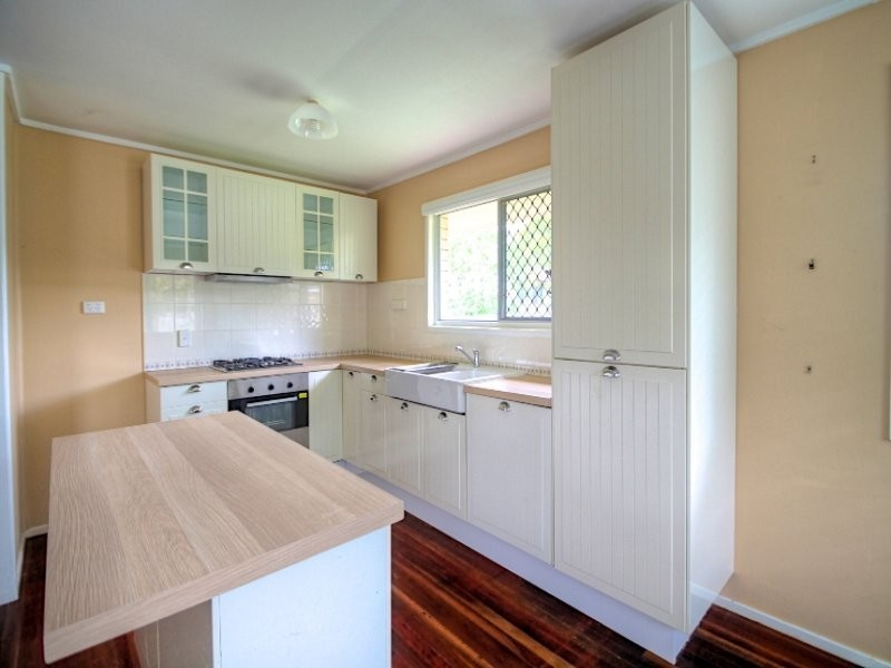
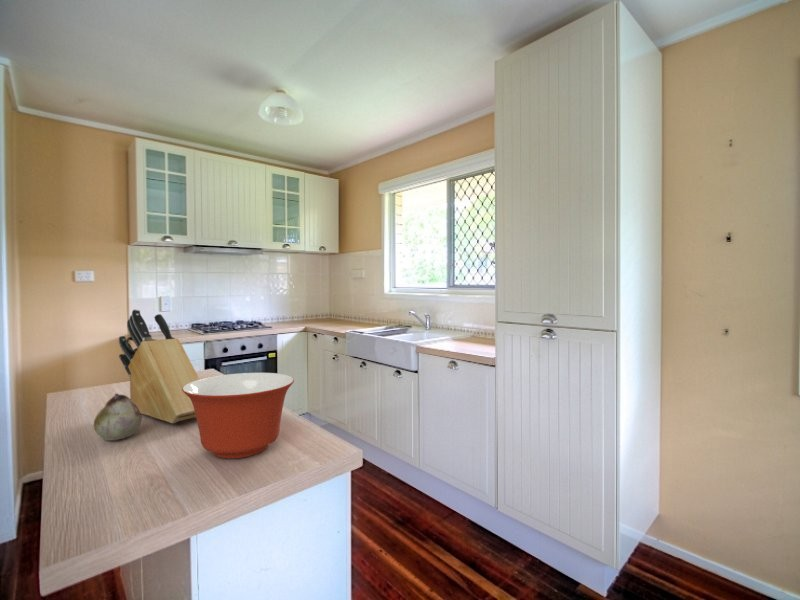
+ knife block [118,308,200,424]
+ mixing bowl [182,372,295,459]
+ fruit [93,393,143,442]
